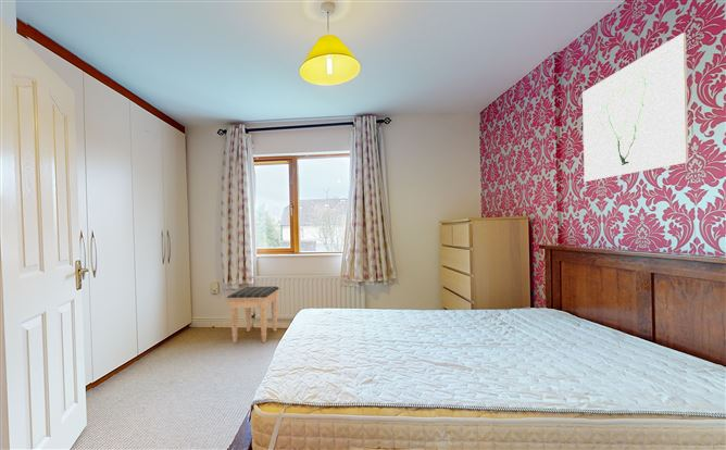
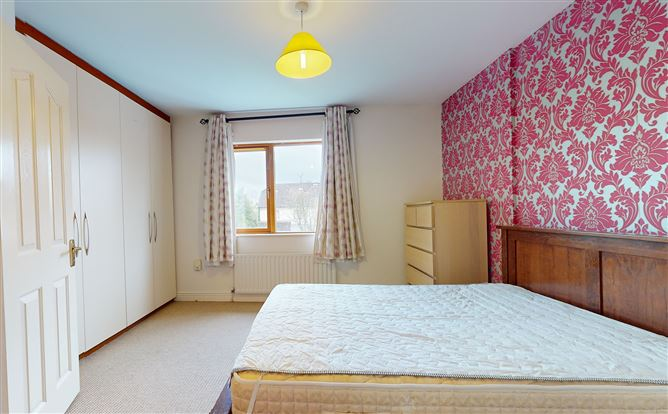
- wall art [581,32,689,183]
- footstool [226,285,280,343]
